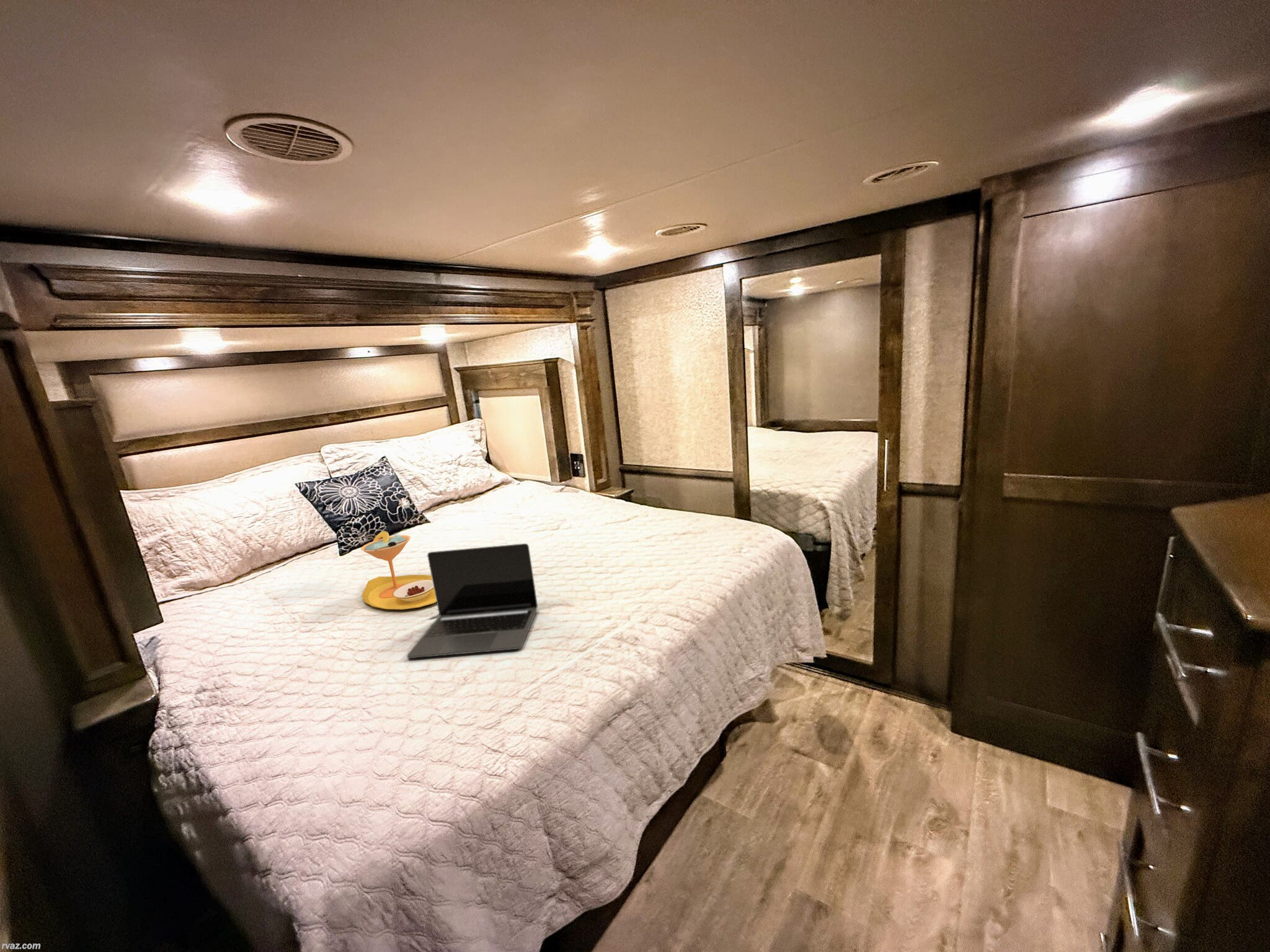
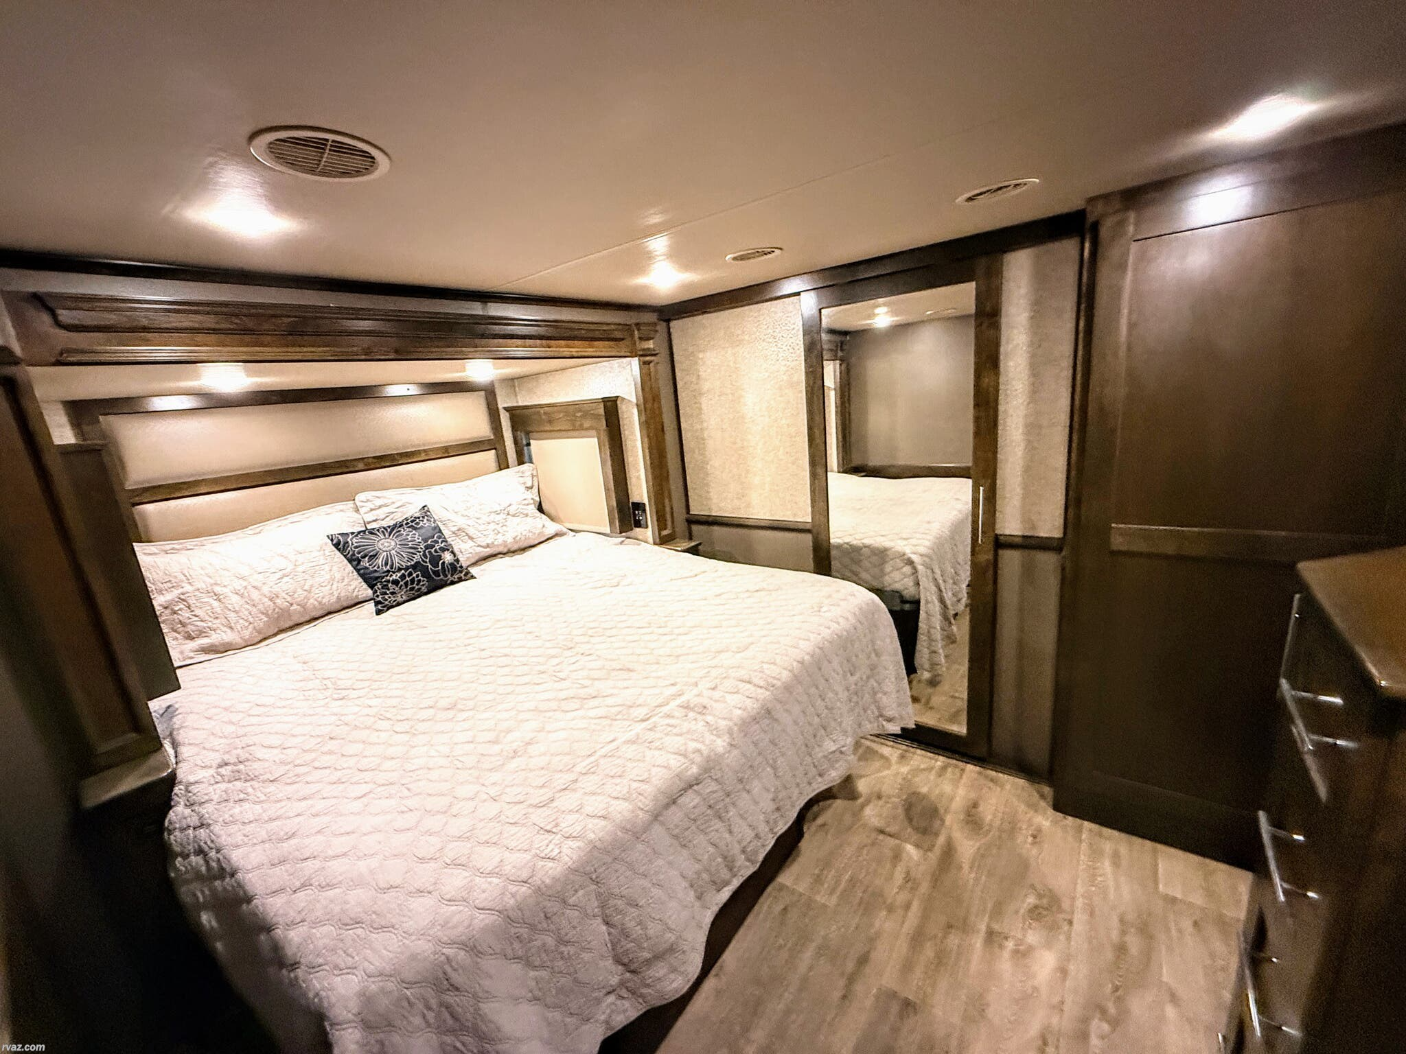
- laptop [406,543,538,659]
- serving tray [360,531,437,610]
